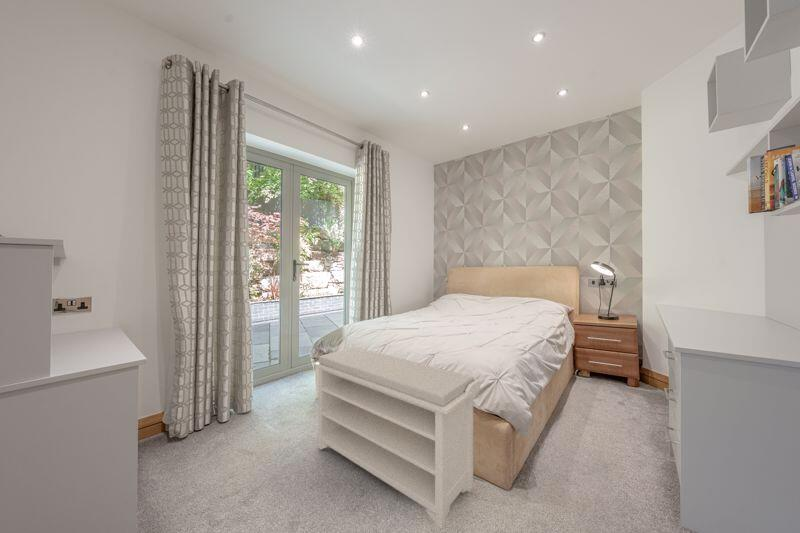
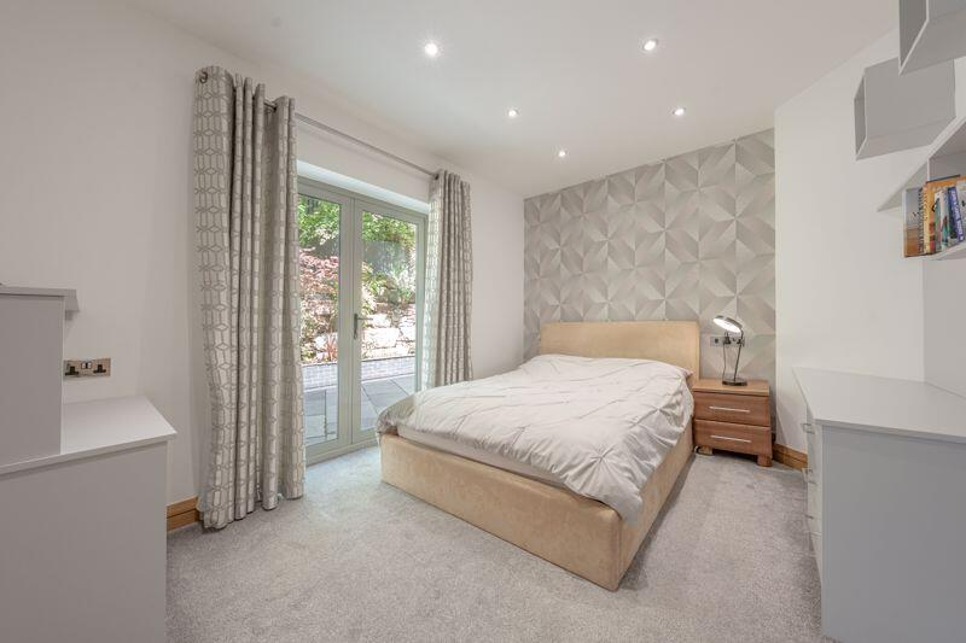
- bench [313,346,481,530]
